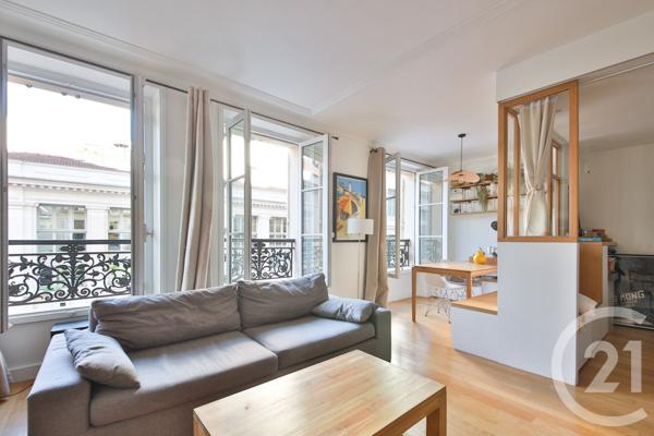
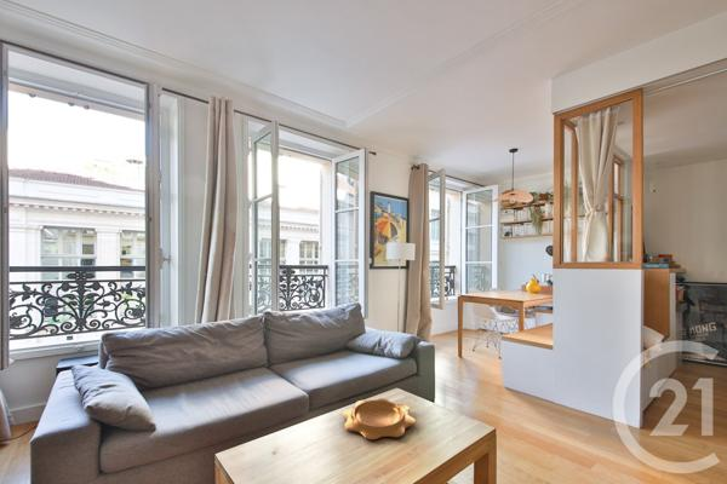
+ decorative bowl [342,397,417,440]
